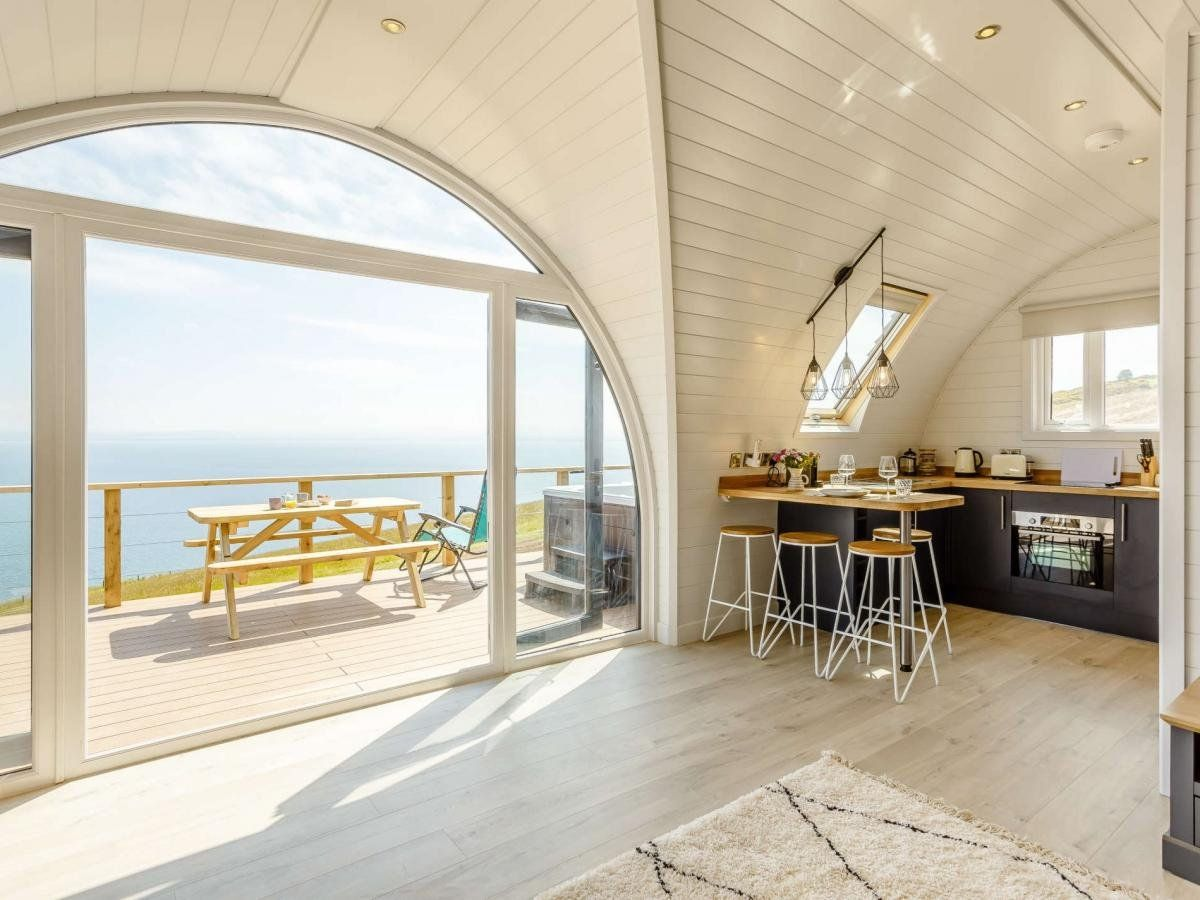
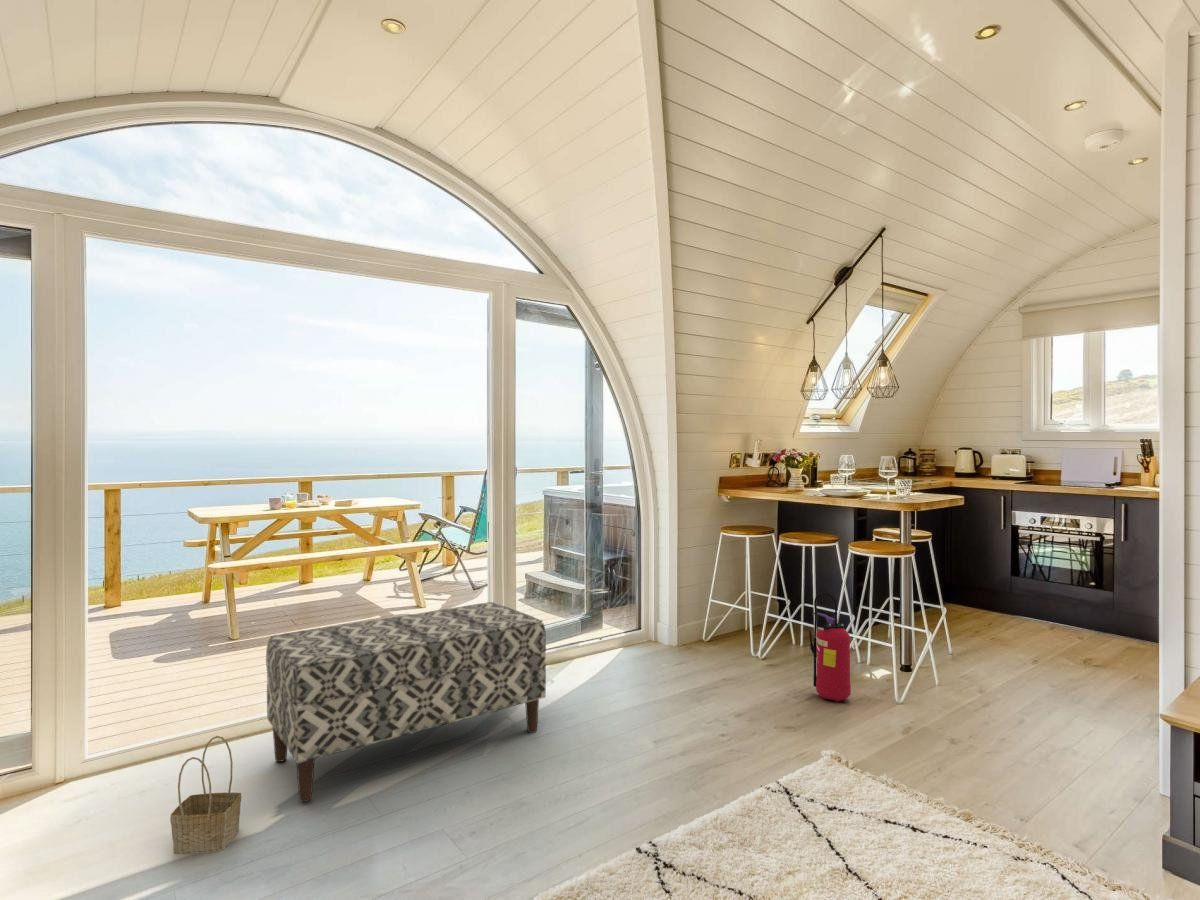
+ bench [265,601,547,803]
+ fire extinguisher [808,591,852,703]
+ basket [170,735,242,855]
